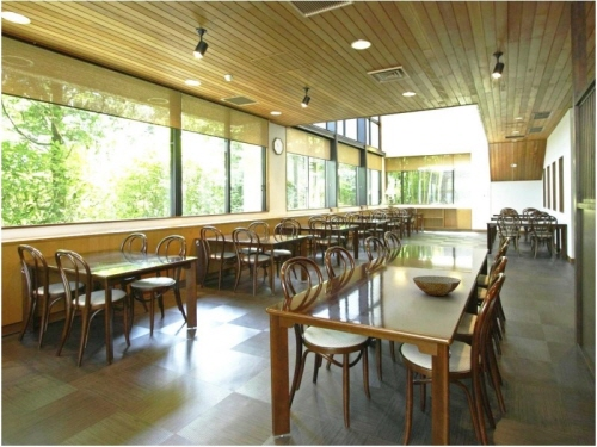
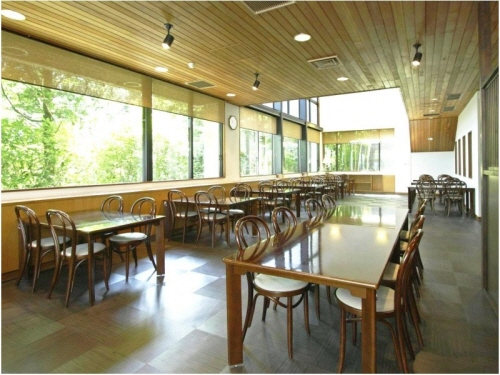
- bowl [412,274,462,297]
